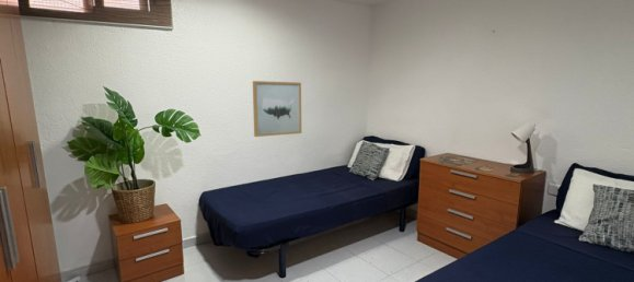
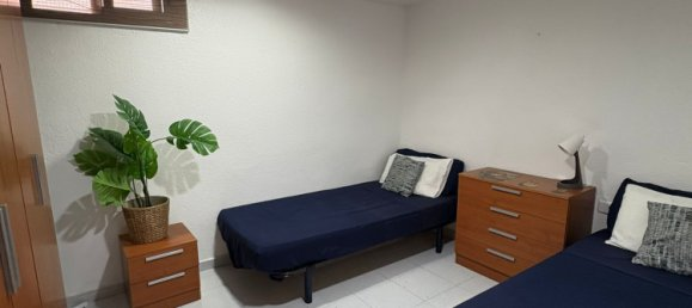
- wall art [252,80,302,138]
